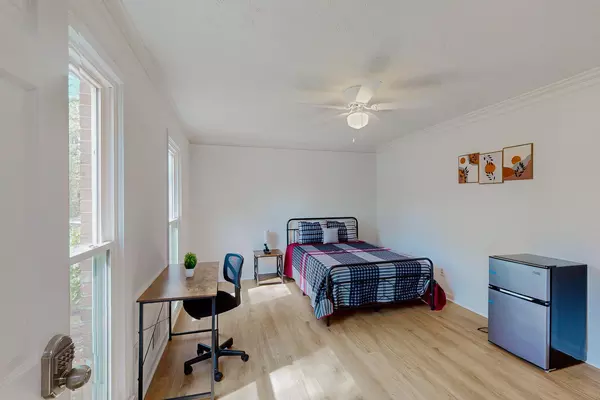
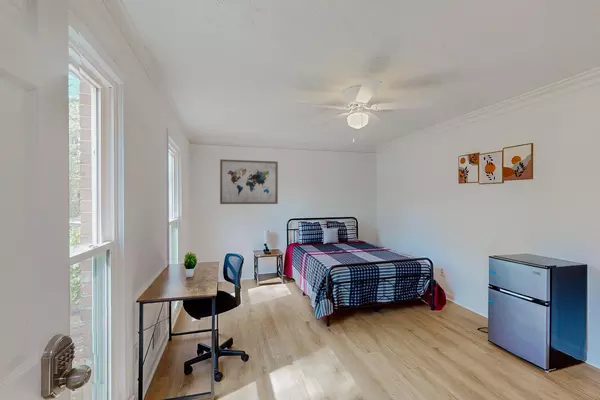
+ wall art [219,158,279,205]
